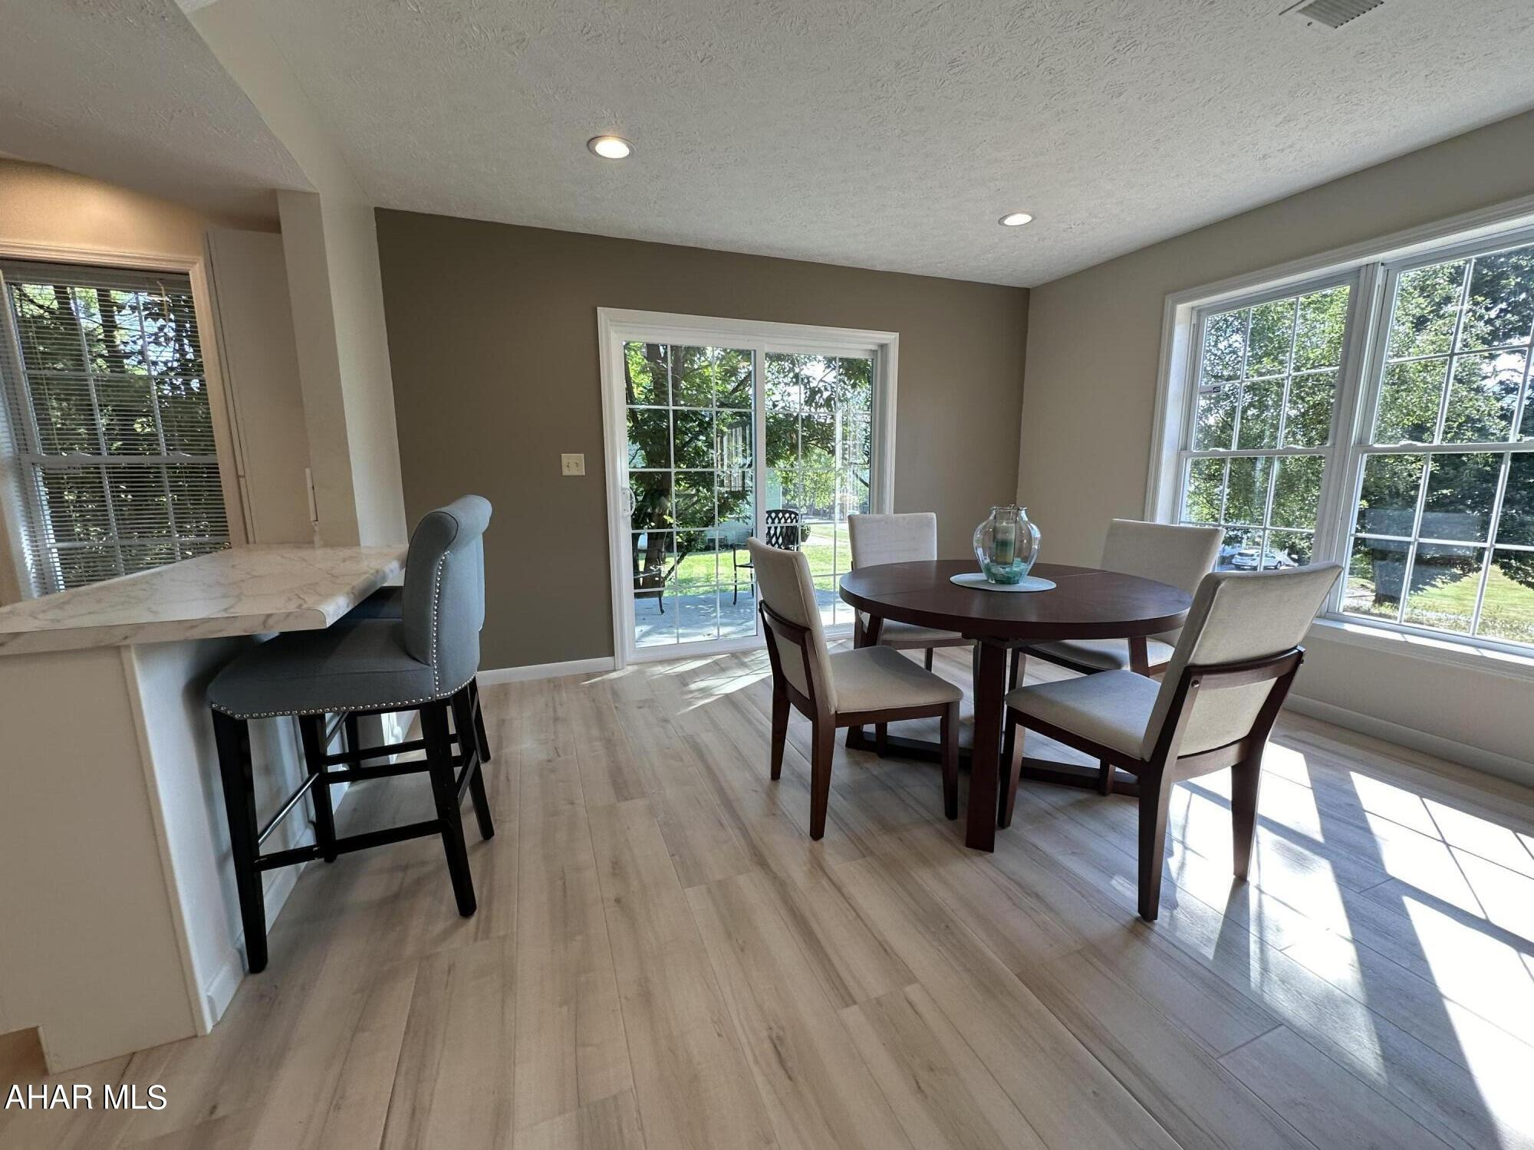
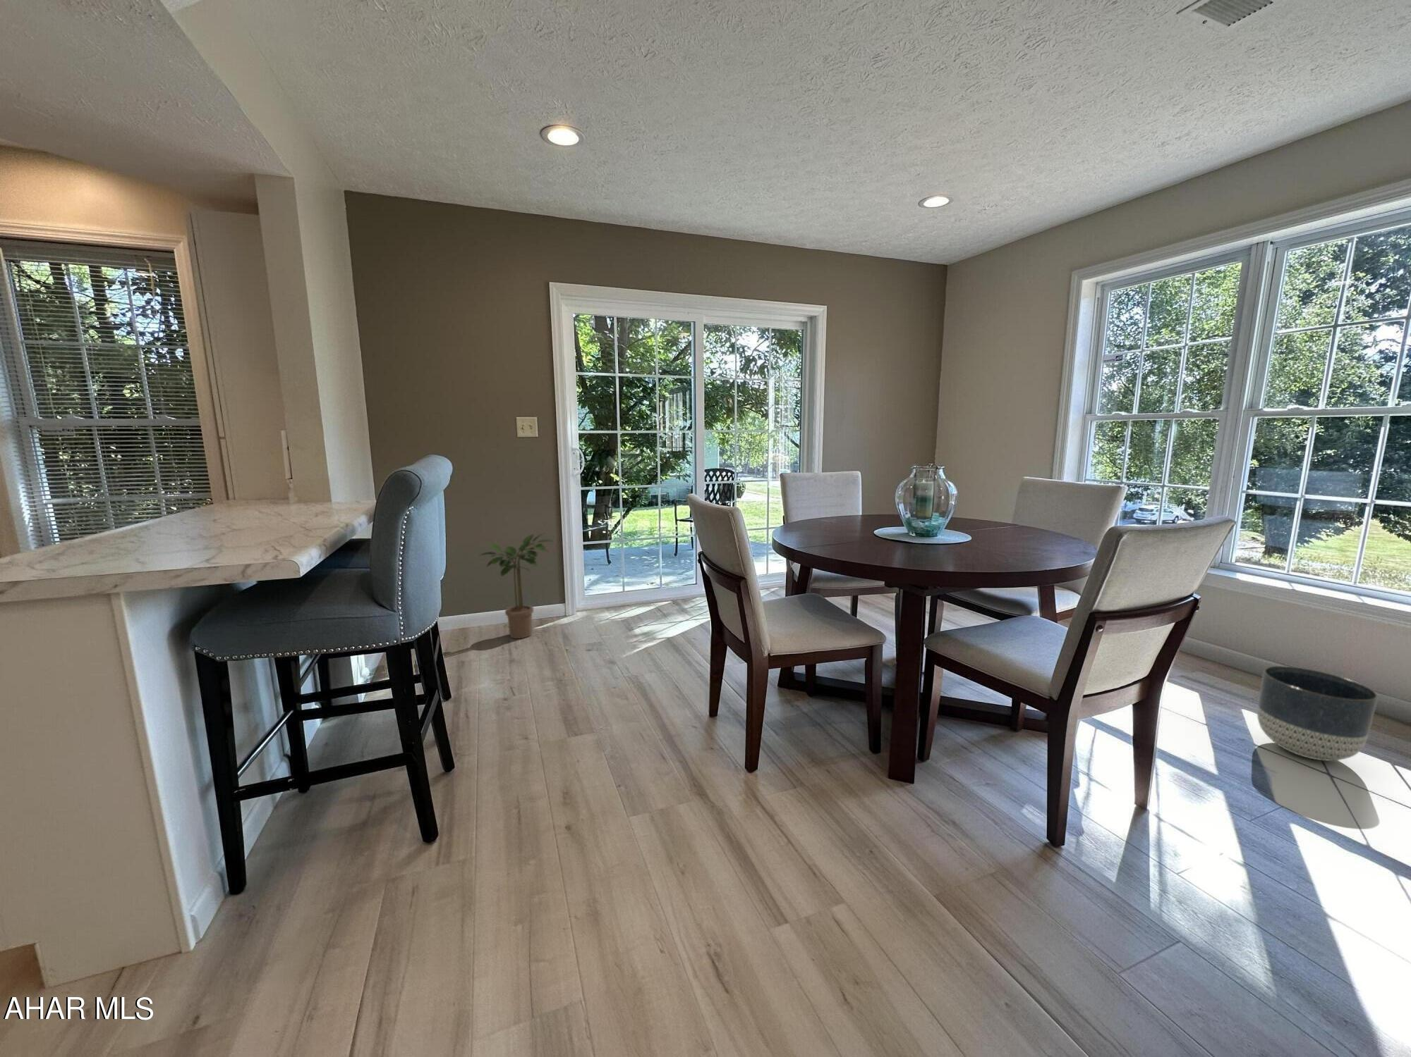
+ potted plant [479,532,553,640]
+ planter [1257,665,1379,762]
